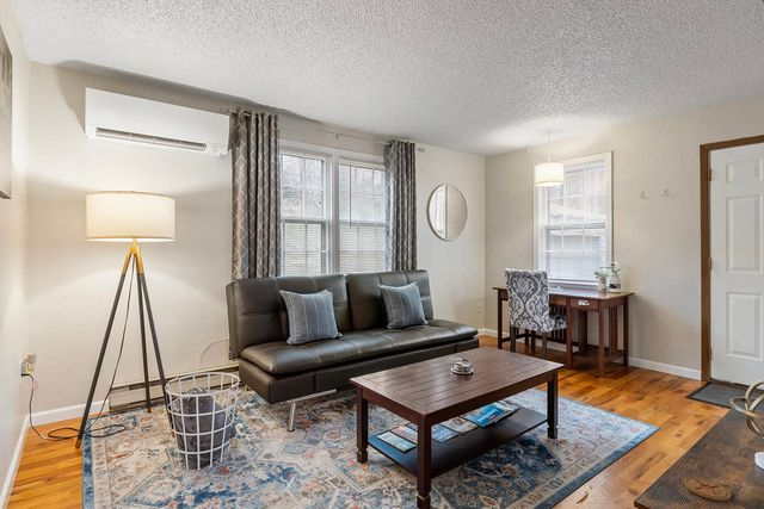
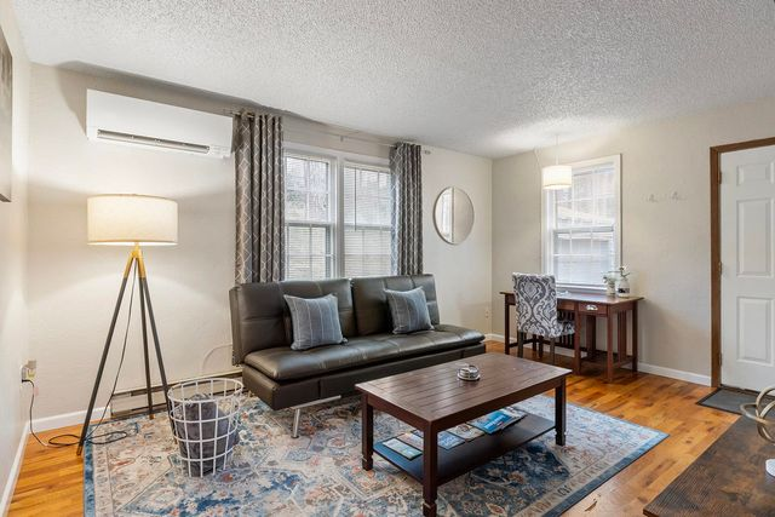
- coaster [684,477,733,502]
